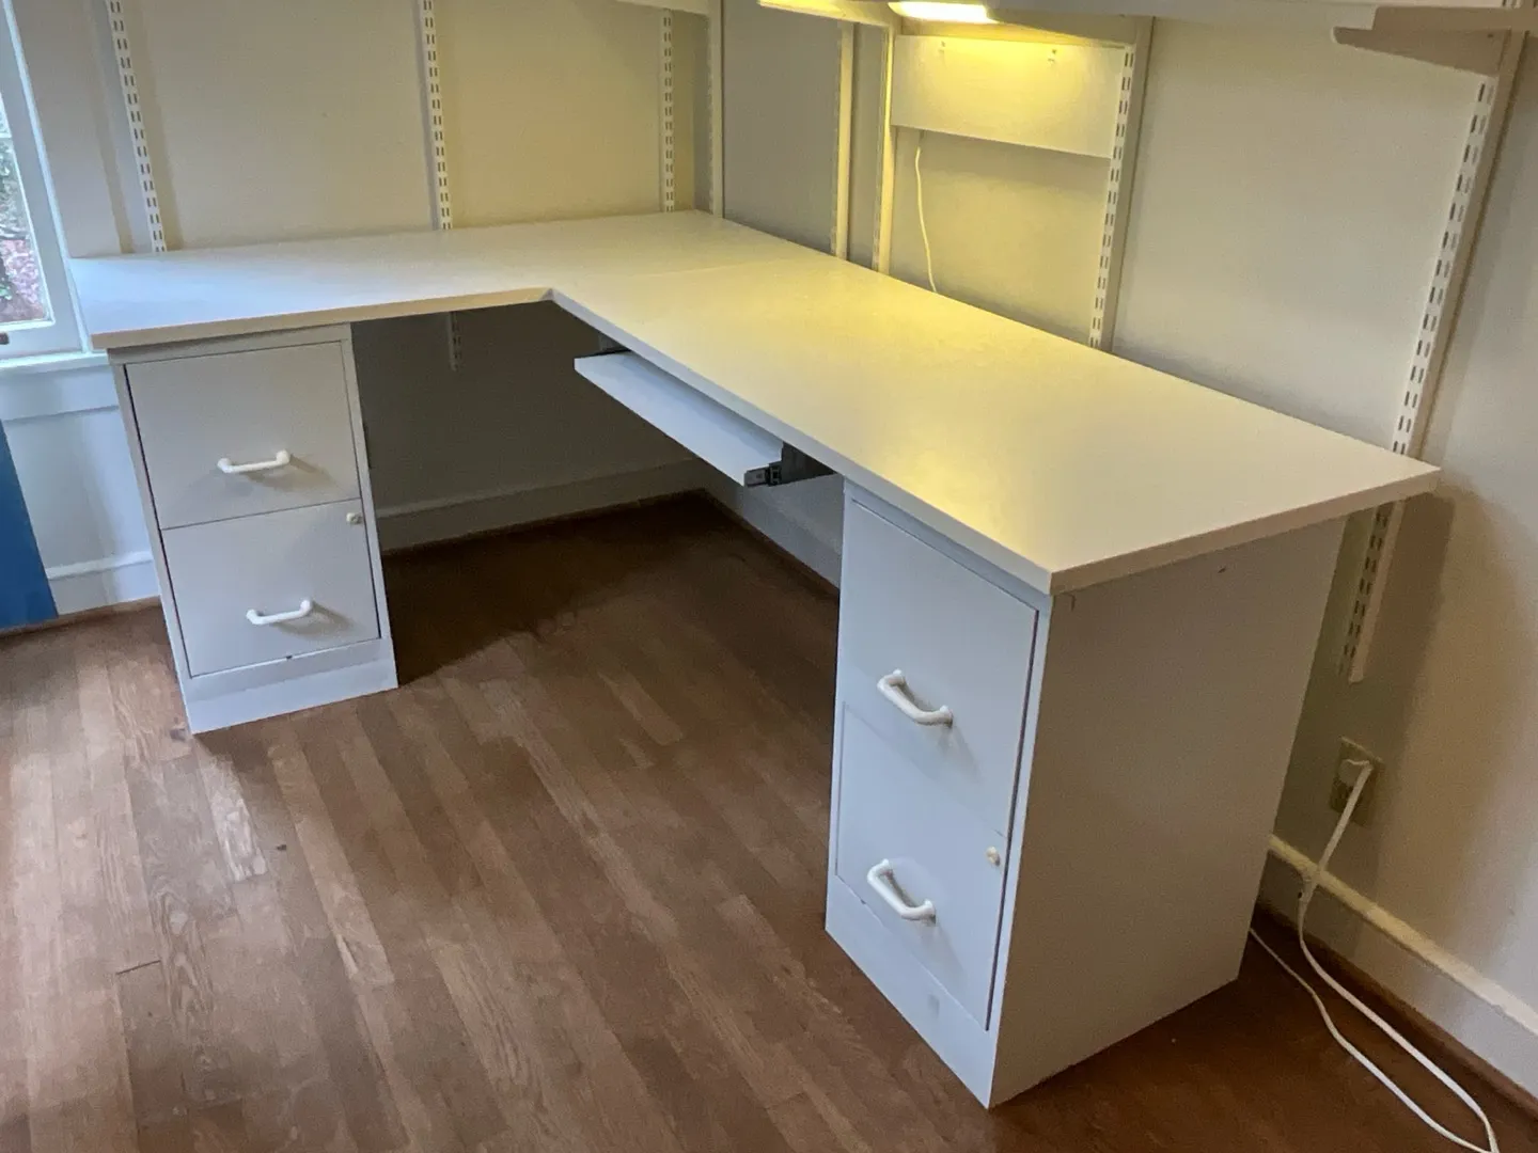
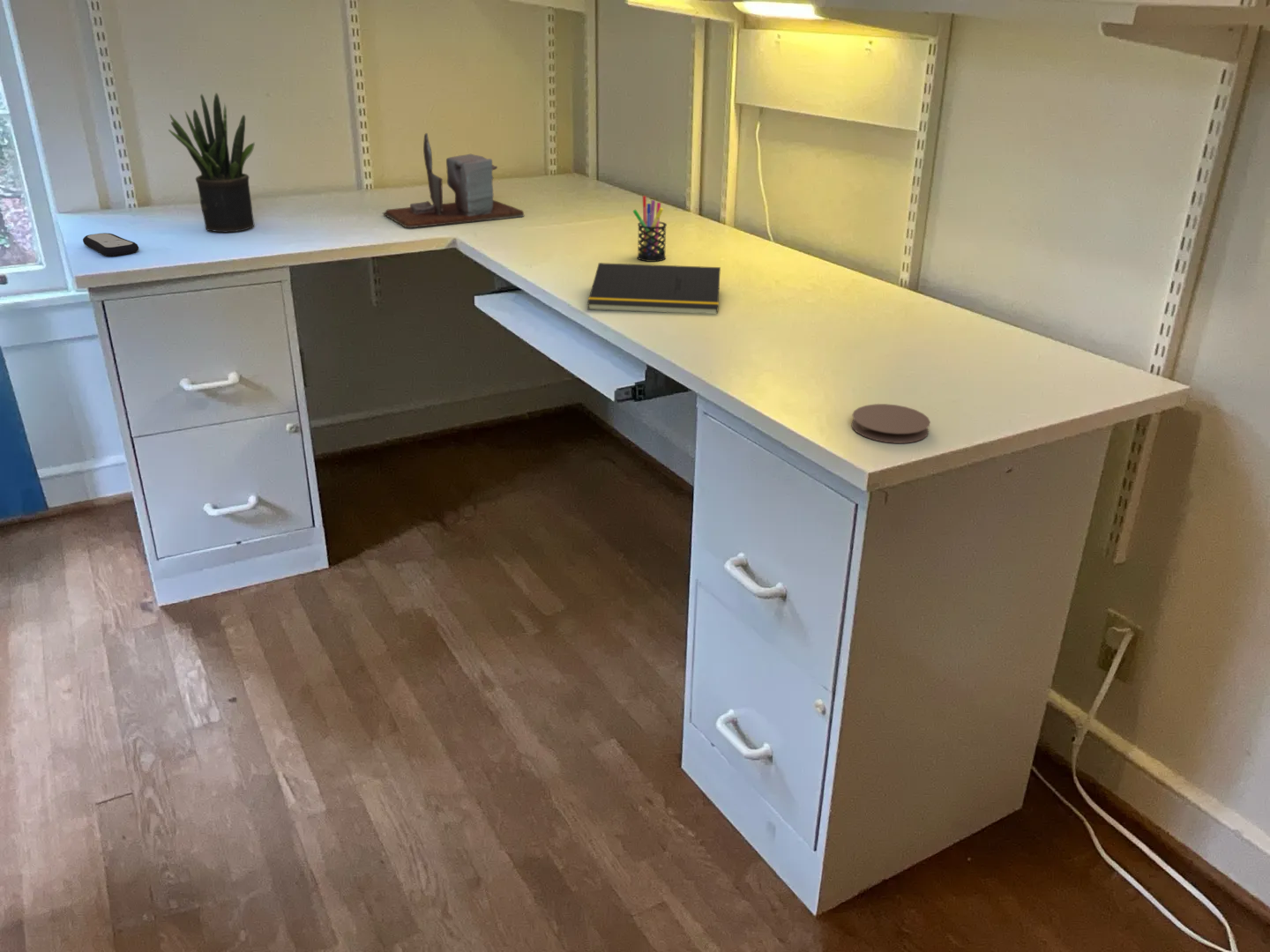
+ coaster [850,403,931,444]
+ potted plant [168,92,256,233]
+ remote control [82,232,139,257]
+ pen holder [632,195,668,263]
+ notepad [586,262,721,315]
+ desk organizer [382,132,525,228]
